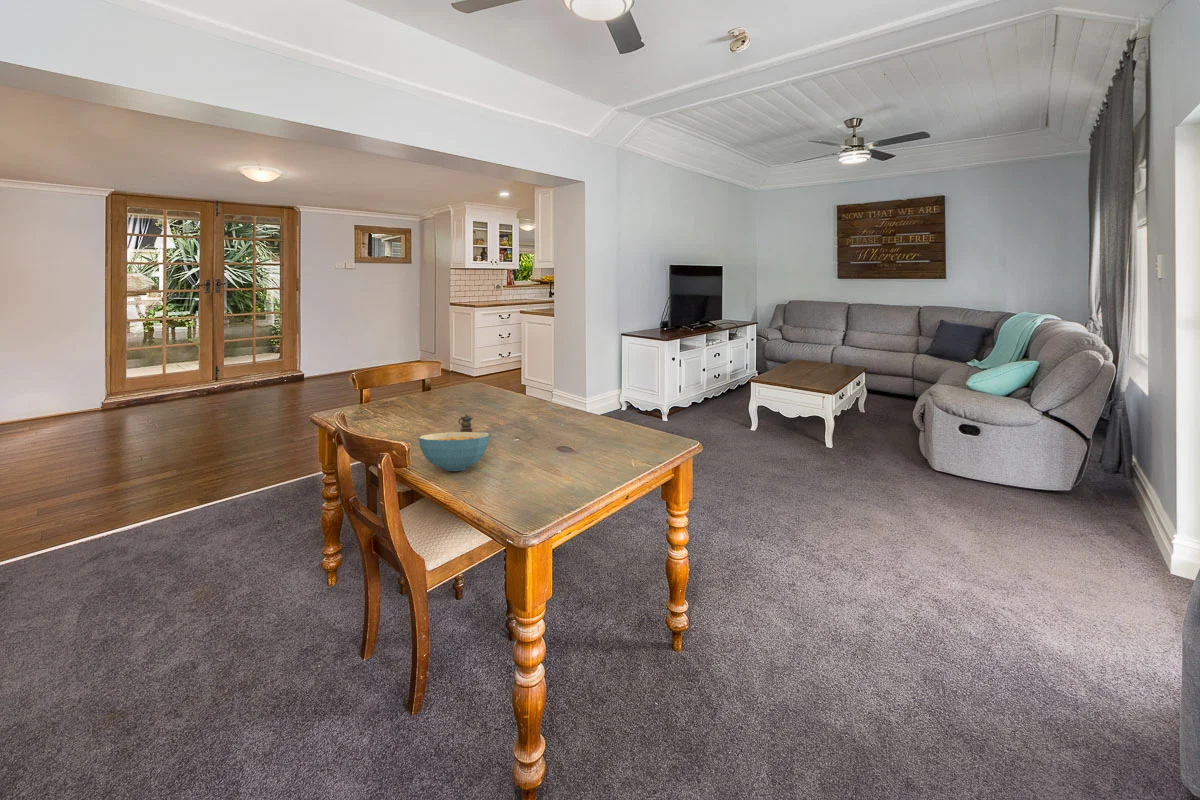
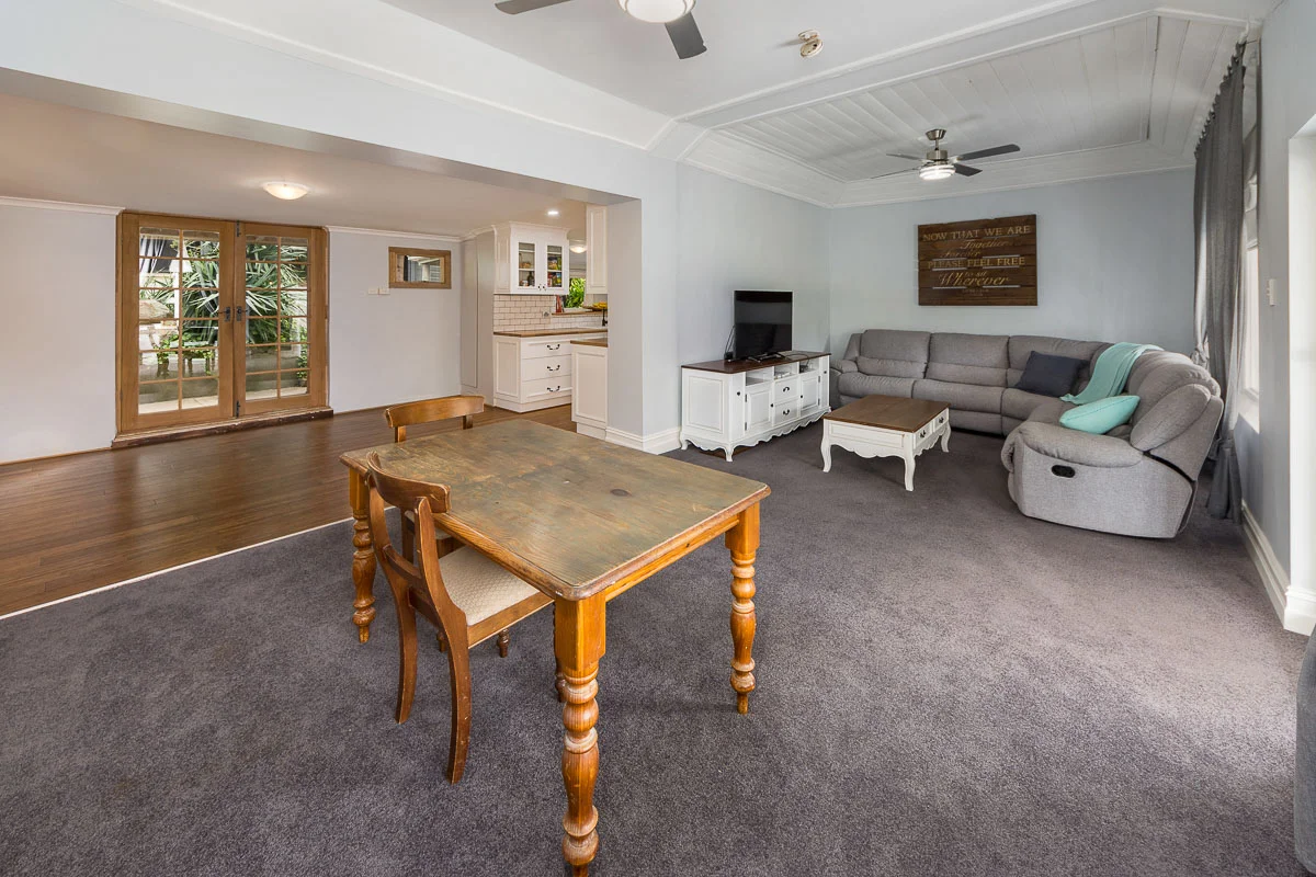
- cereal bowl [418,431,490,472]
- teapot [443,414,490,435]
